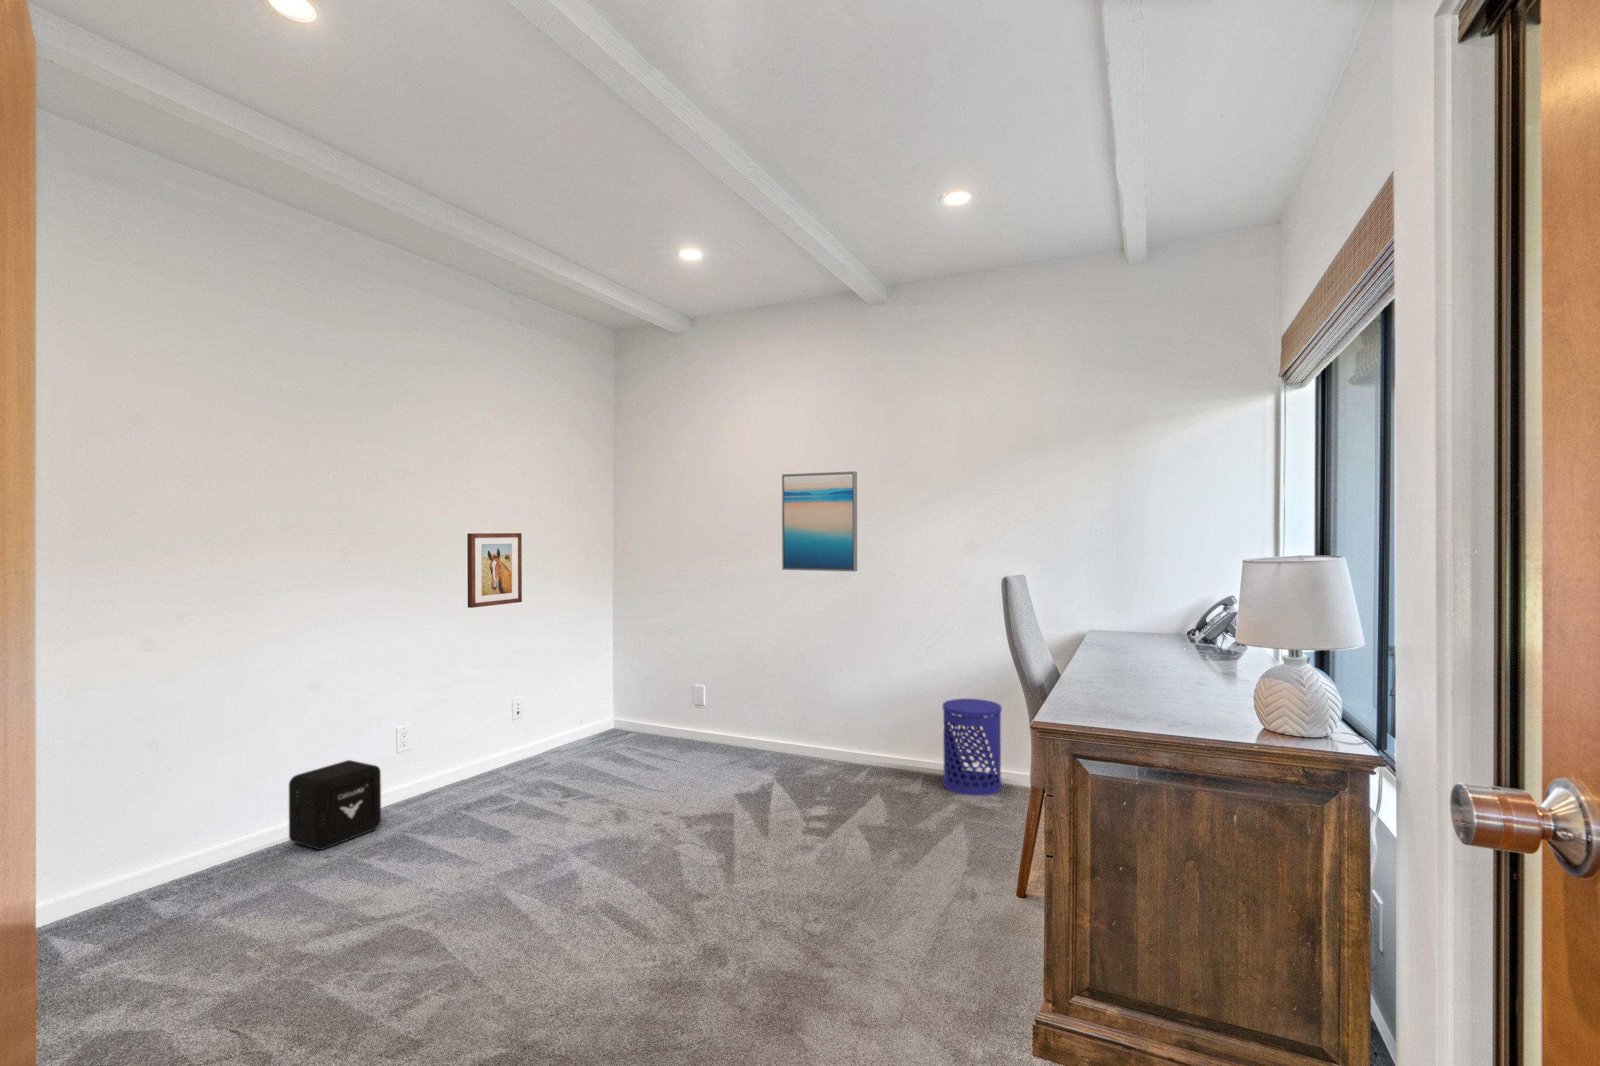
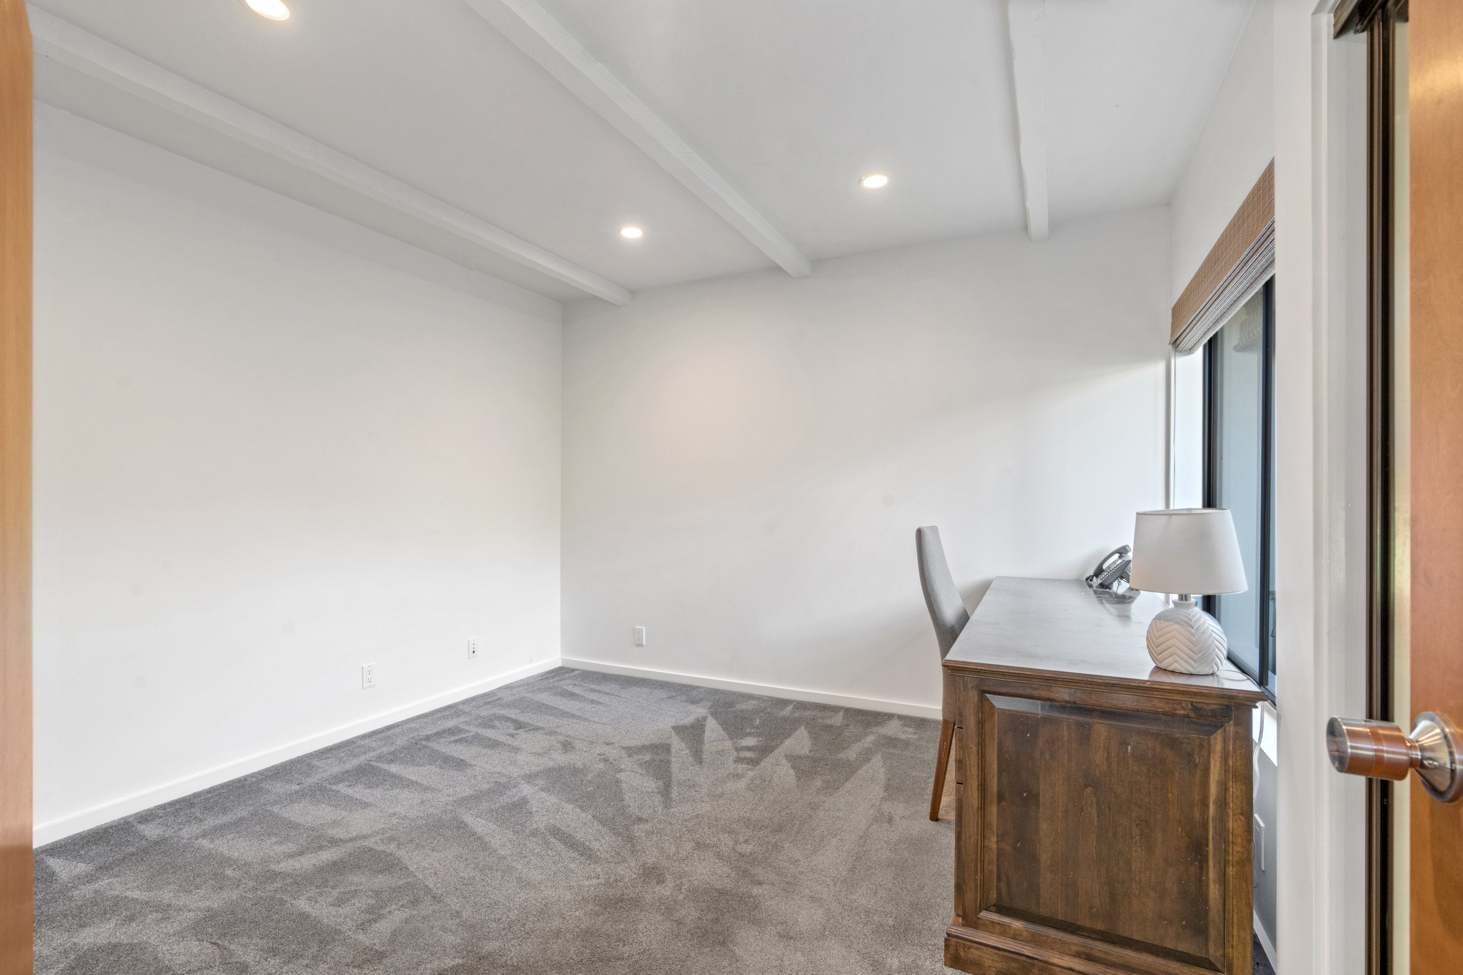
- wall art [782,471,858,572]
- air purifier [288,759,382,849]
- wall art [467,533,523,608]
- waste bin [942,698,1002,796]
